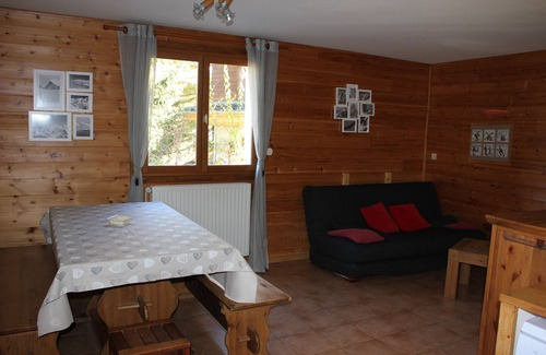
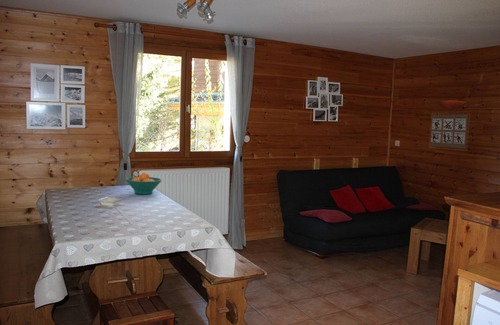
+ fruit bowl [124,172,163,195]
